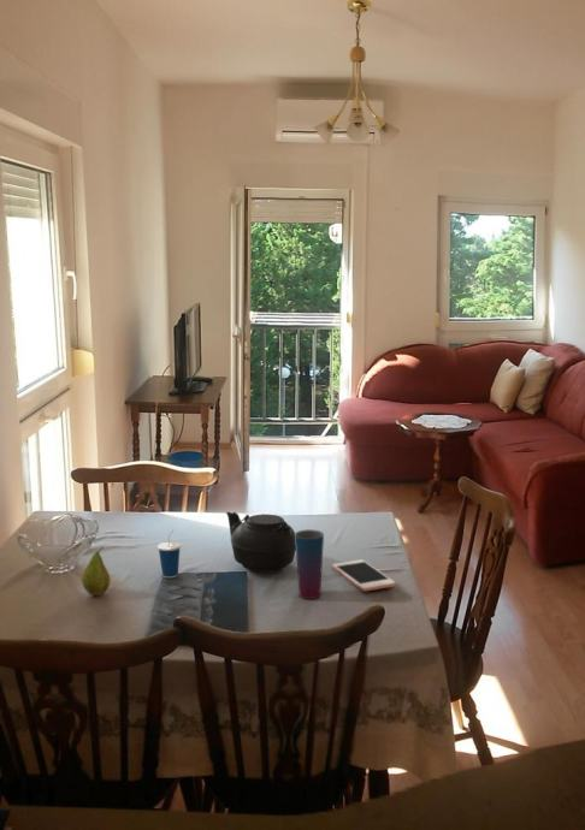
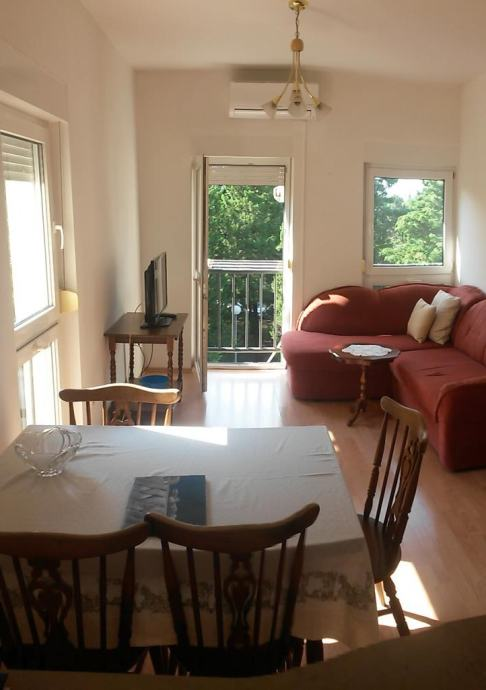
- fruit [81,545,111,597]
- cup [156,529,182,579]
- cup [295,528,325,600]
- teapot [225,511,296,574]
- cell phone [331,558,397,592]
